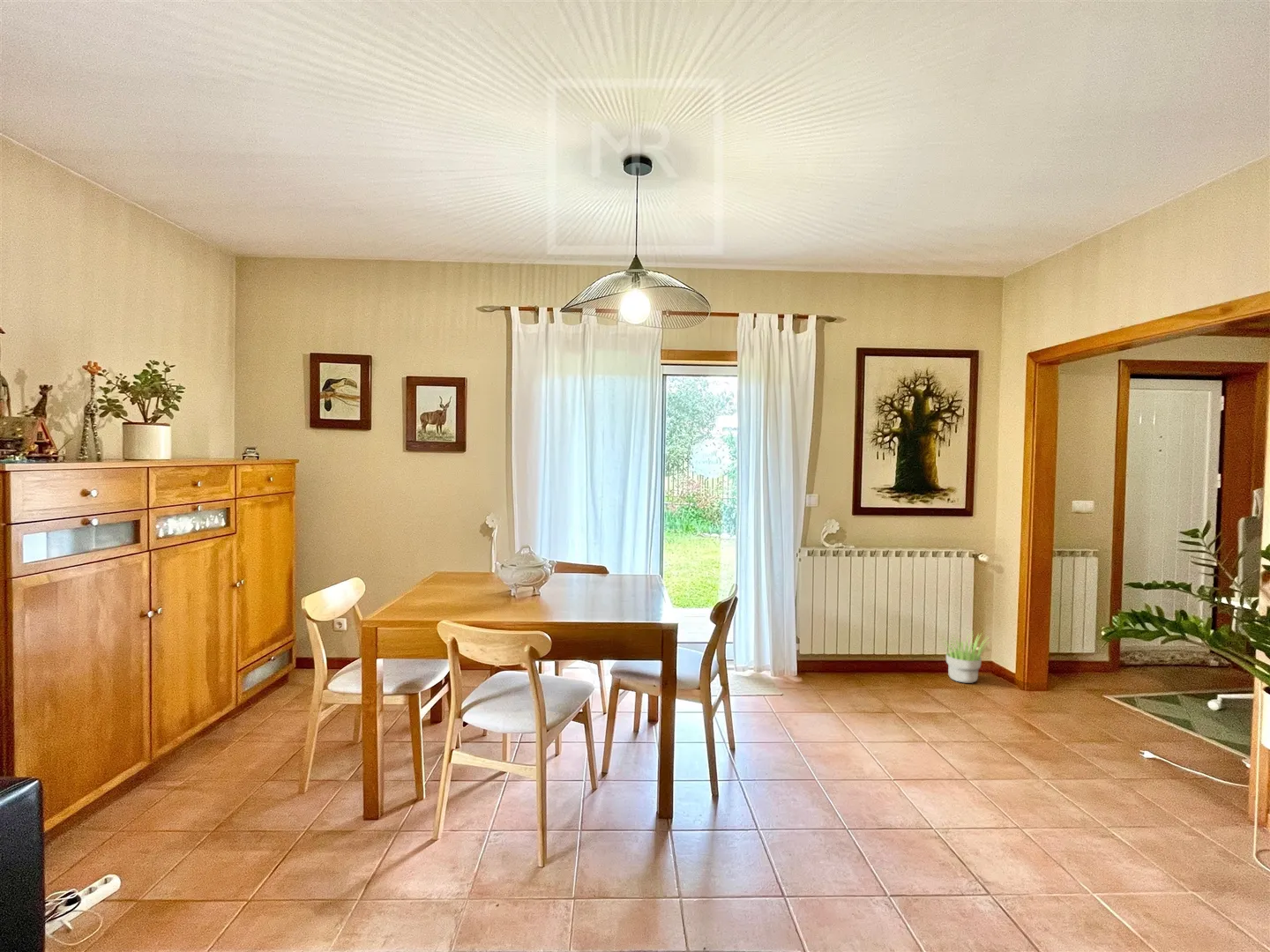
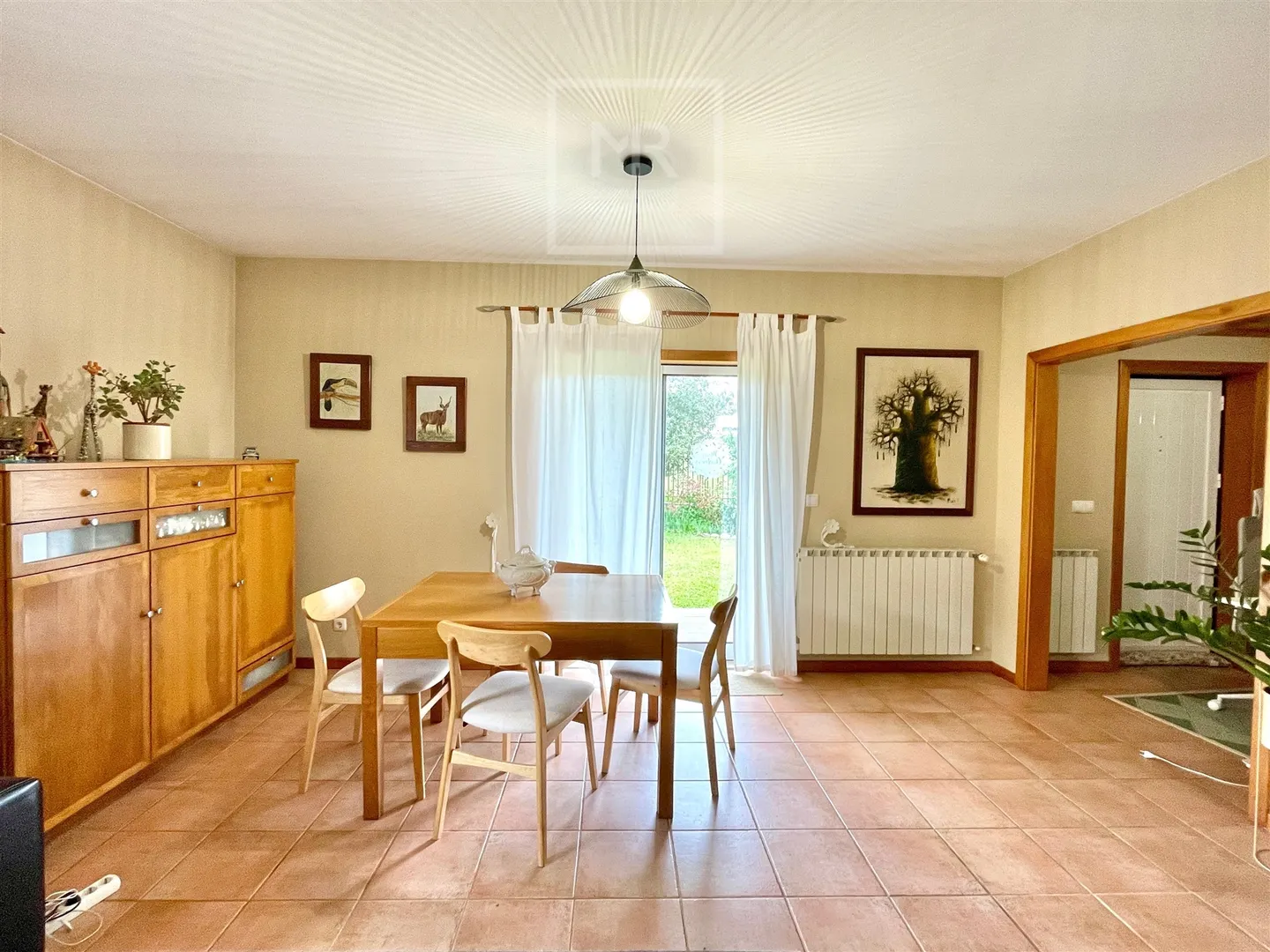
- potted plant [937,631,989,684]
